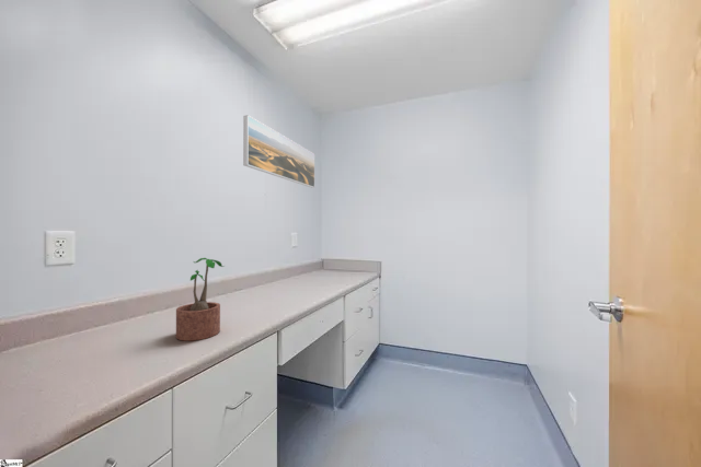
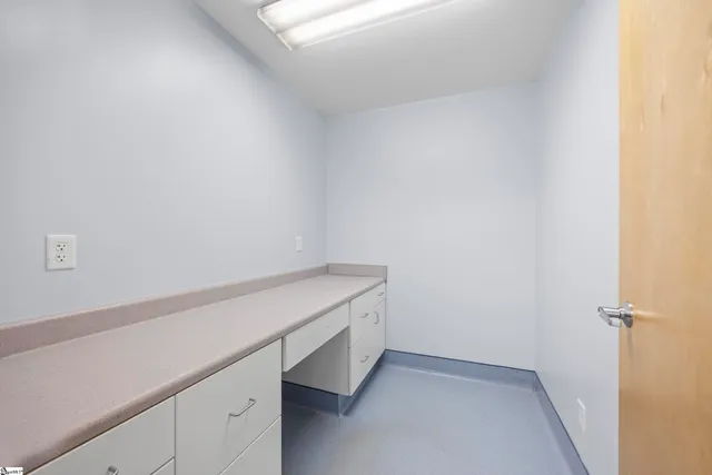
- potted plant [175,257,226,342]
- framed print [242,114,315,189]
